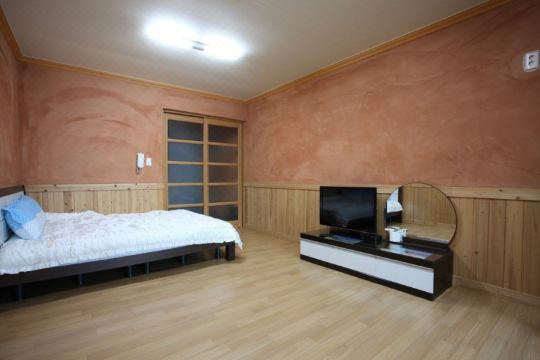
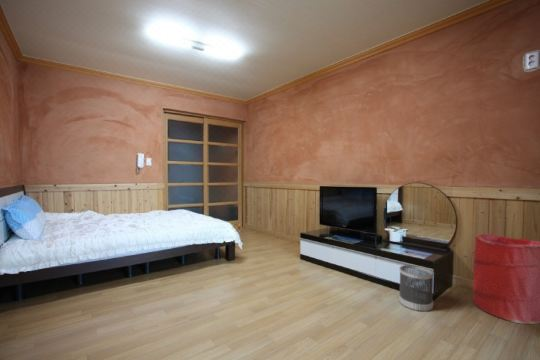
+ wastebasket [398,264,435,313]
+ laundry hamper [472,233,540,325]
